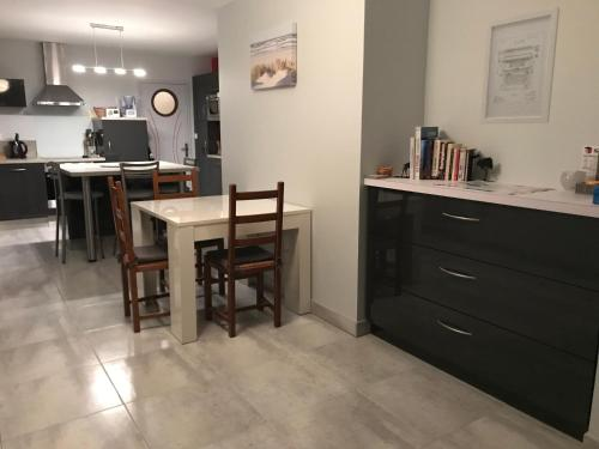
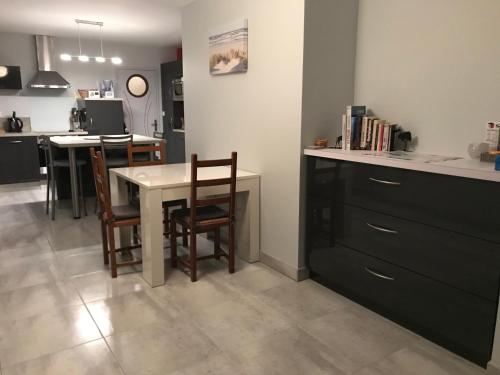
- wall art [479,6,561,126]
